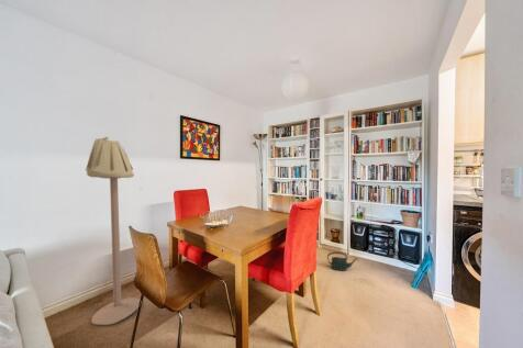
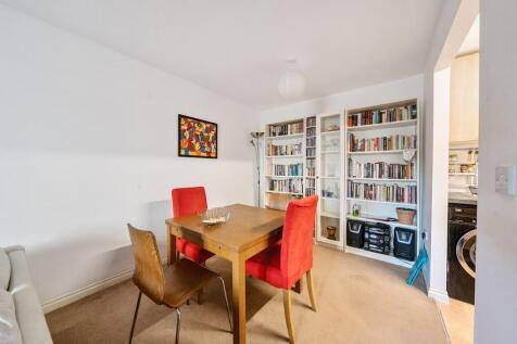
- floor lamp [85,136,141,326]
- watering can [326,250,359,272]
